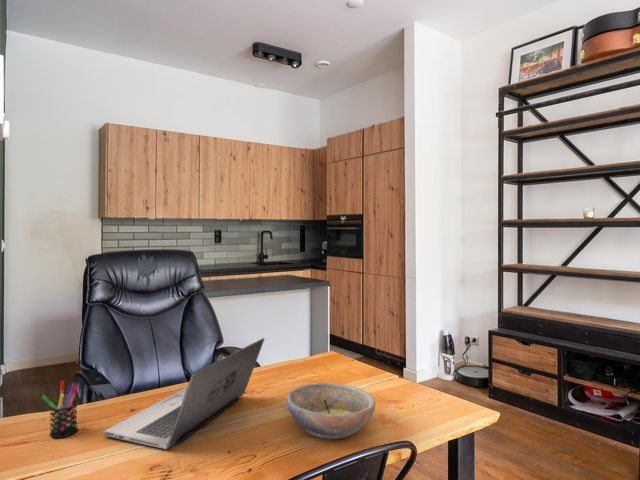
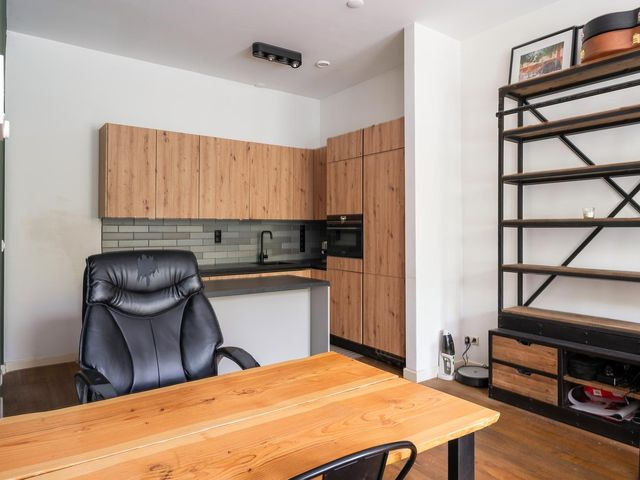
- pen holder [41,380,79,439]
- laptop [103,337,266,450]
- bowl [286,382,376,440]
